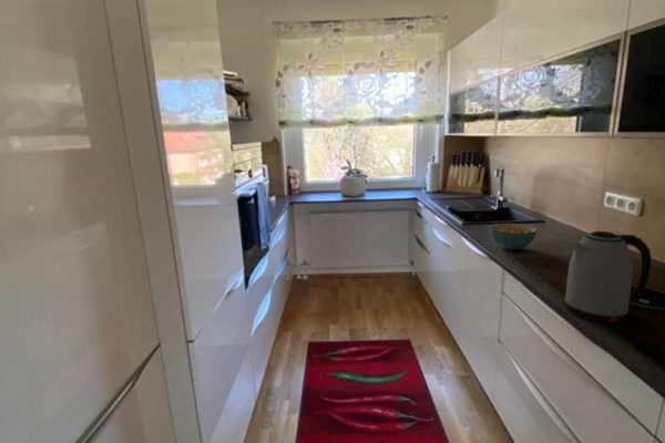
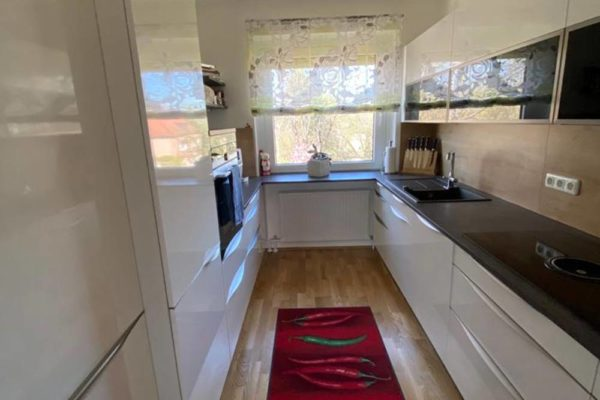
- cereal bowl [489,223,539,251]
- kettle [564,230,653,323]
